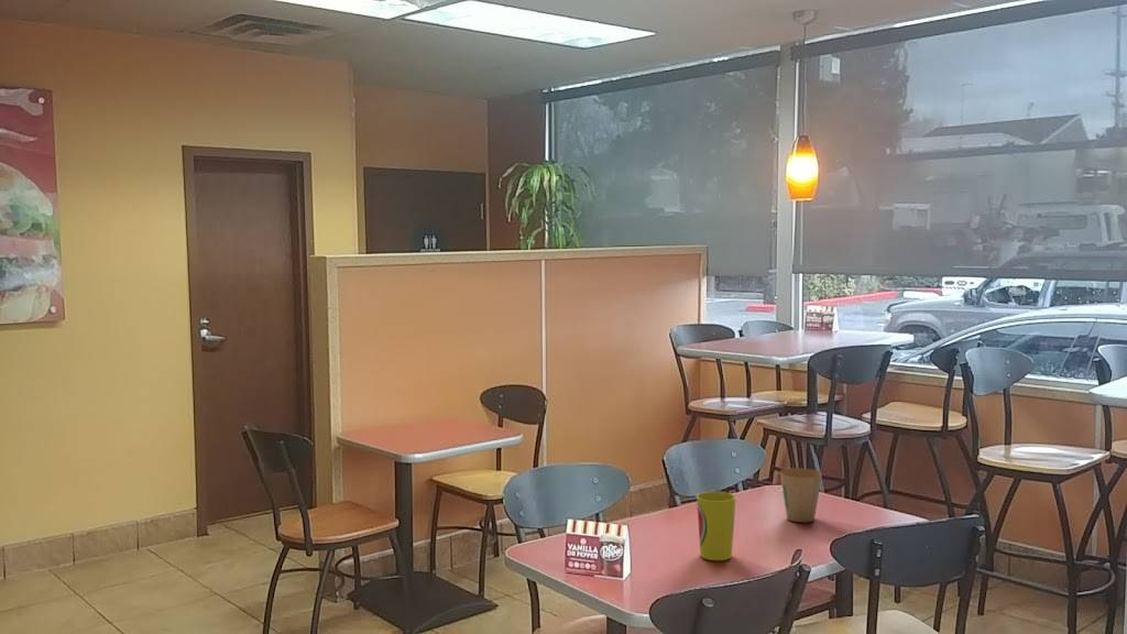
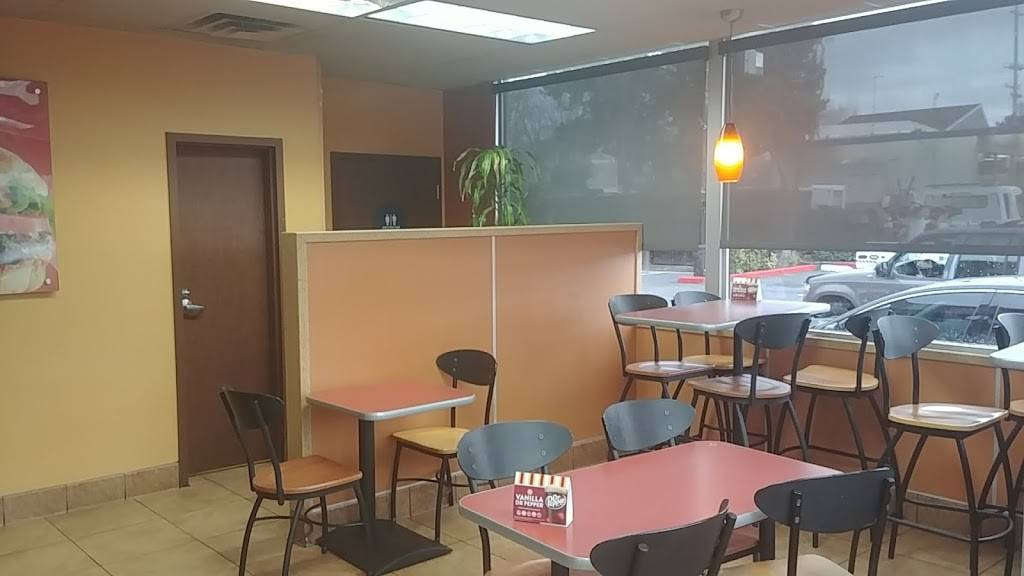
- paper cup [779,467,823,524]
- cup [696,491,737,561]
